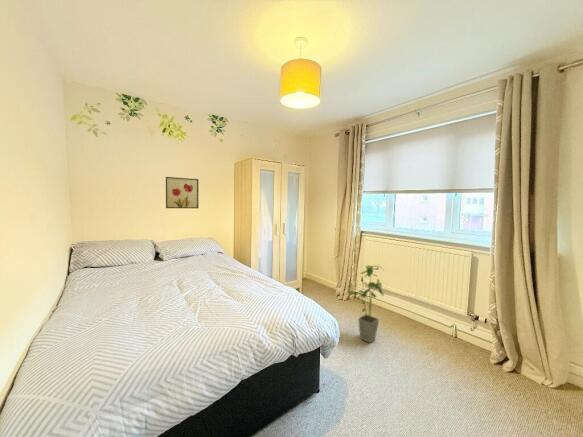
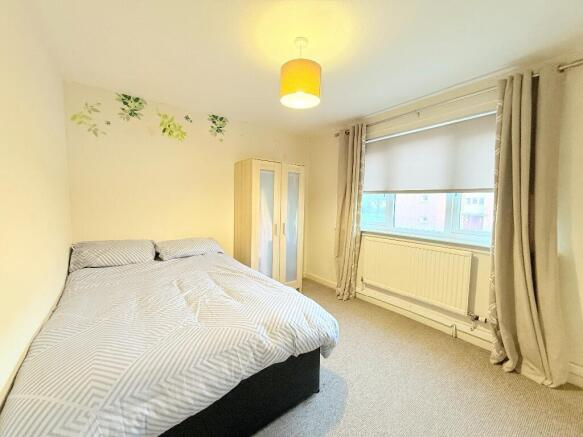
- wall art [165,176,199,209]
- house plant [342,265,385,344]
